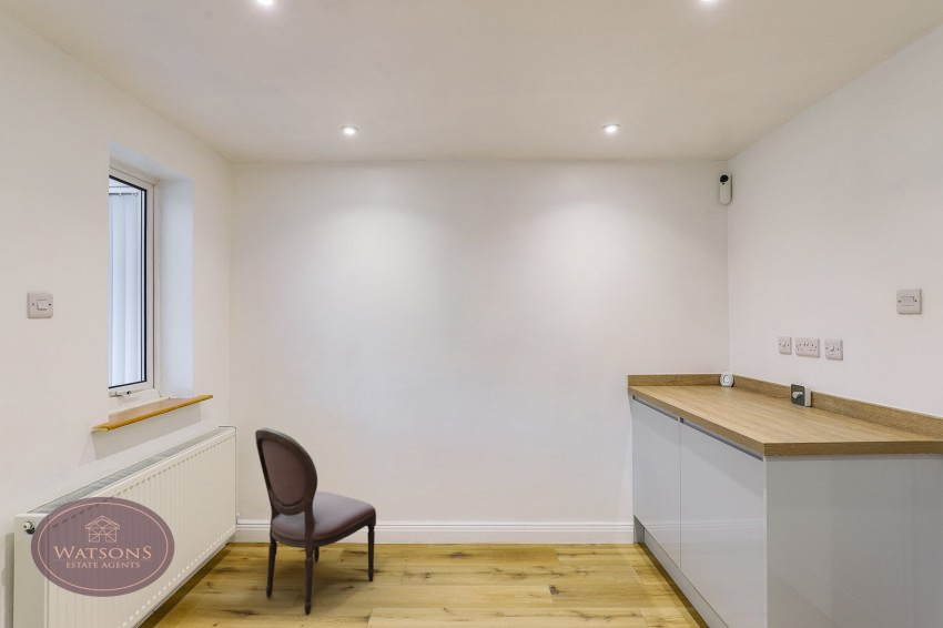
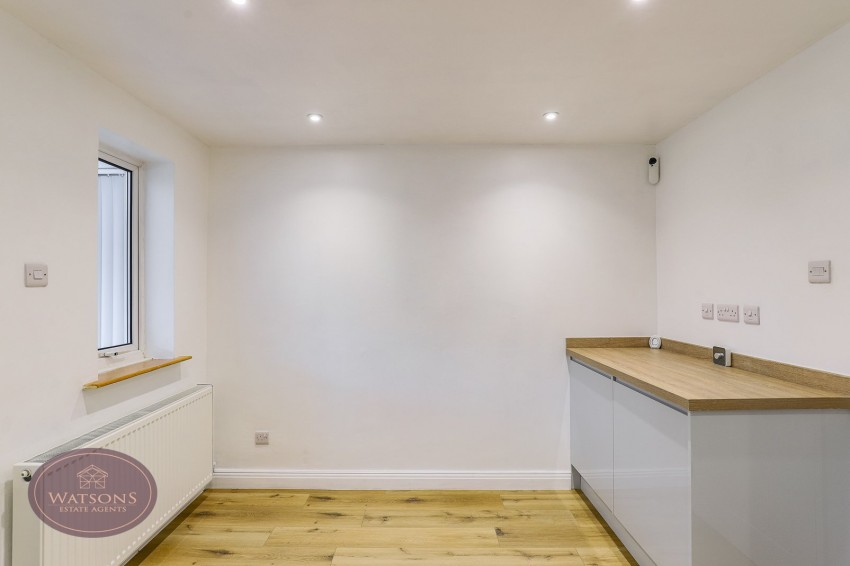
- dining chair [254,427,377,616]
